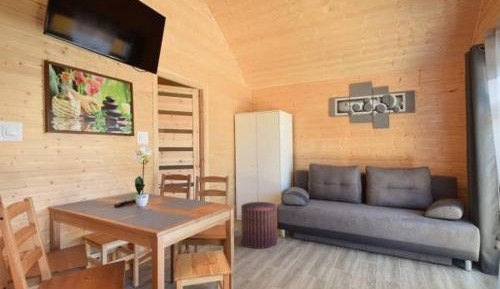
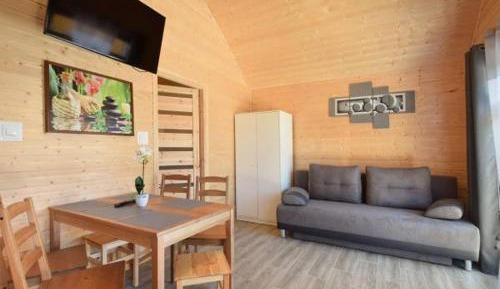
- pouf [240,201,278,250]
